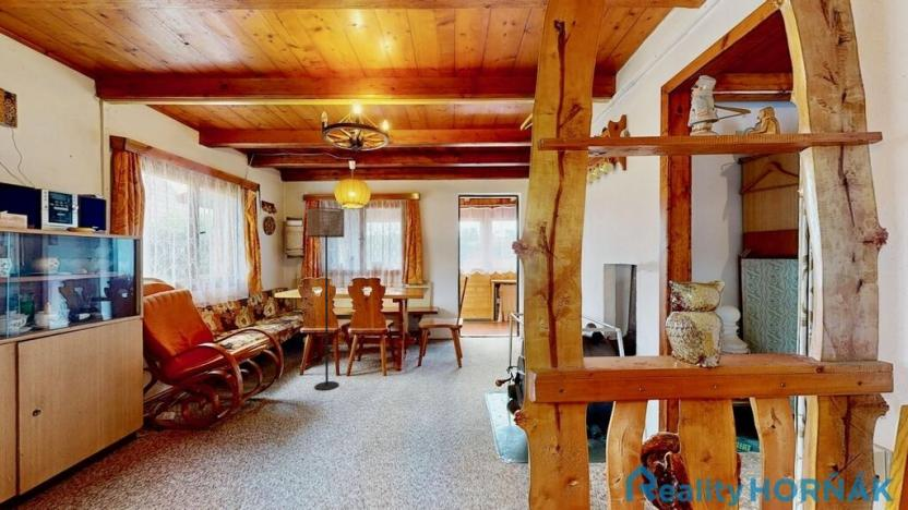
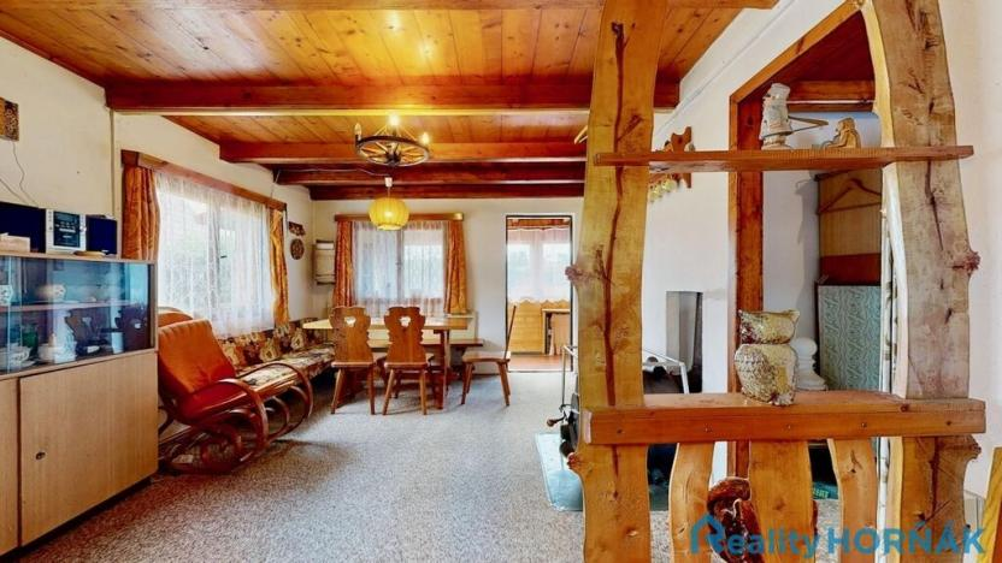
- floor lamp [307,206,345,391]
